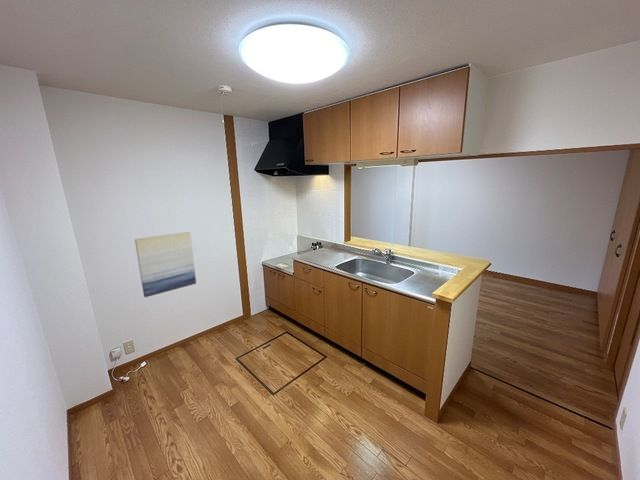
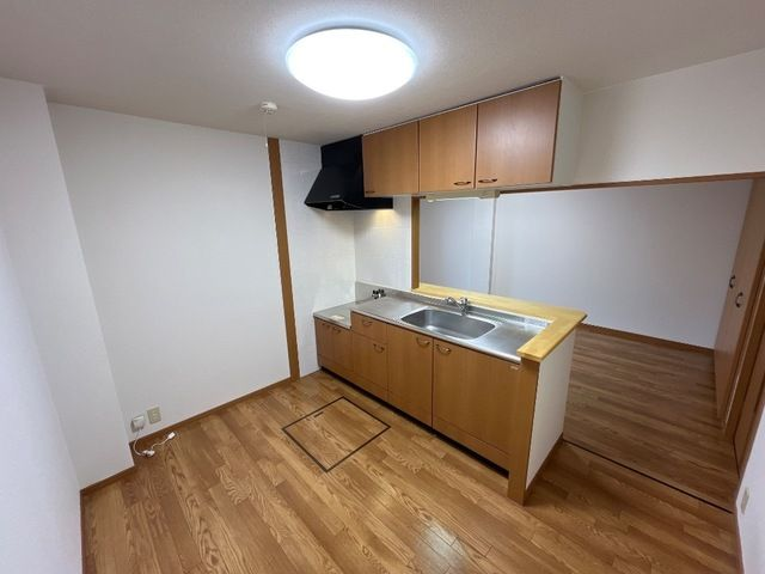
- wall art [134,231,197,298]
